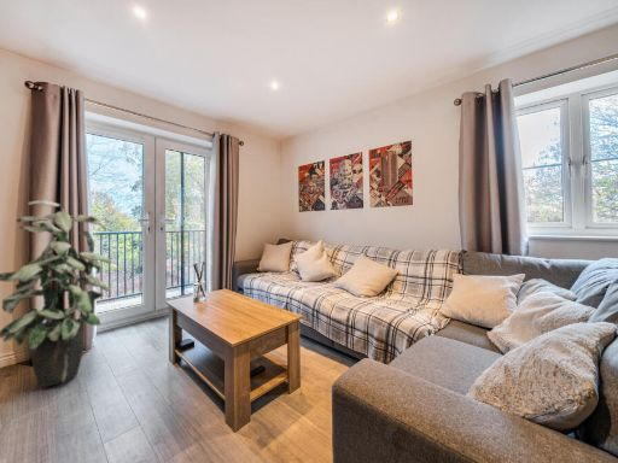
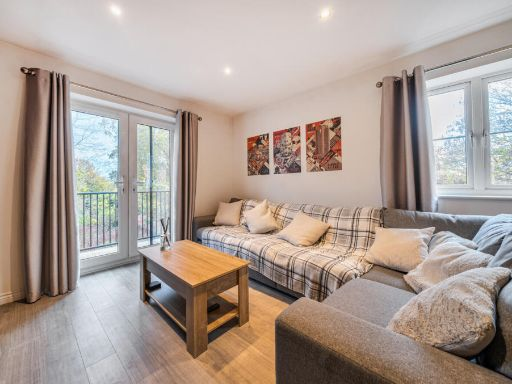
- indoor plant [0,199,112,388]
